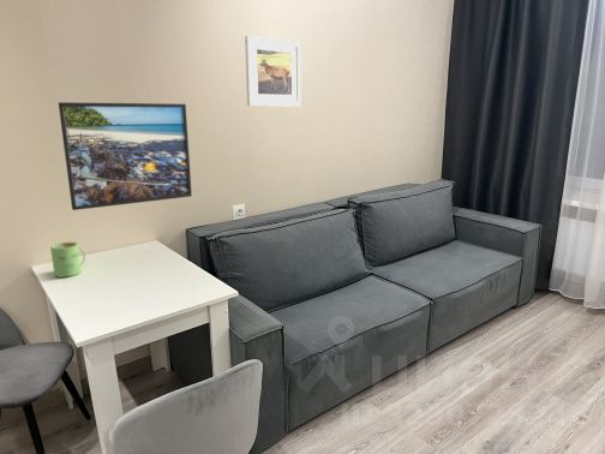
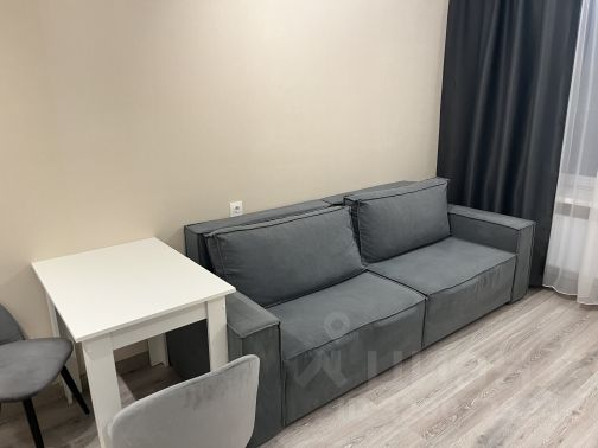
- mug [49,241,86,279]
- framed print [58,101,193,211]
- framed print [244,35,302,108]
